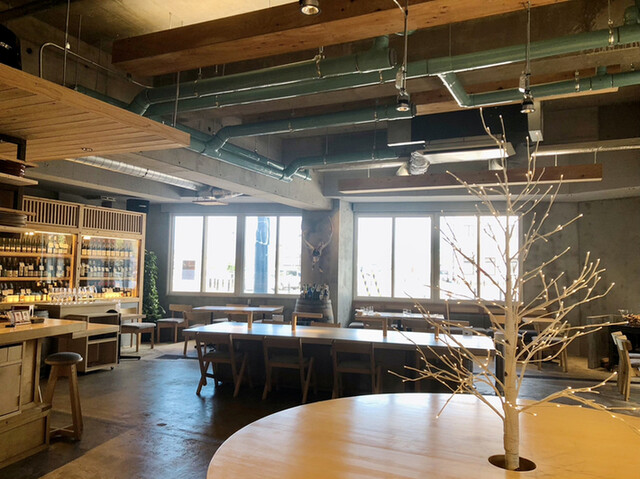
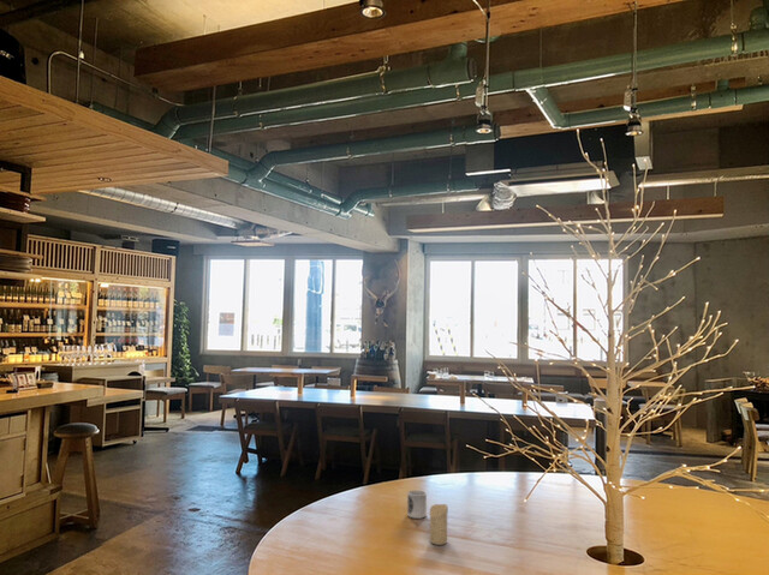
+ candle [428,503,449,546]
+ cup [406,490,428,520]
